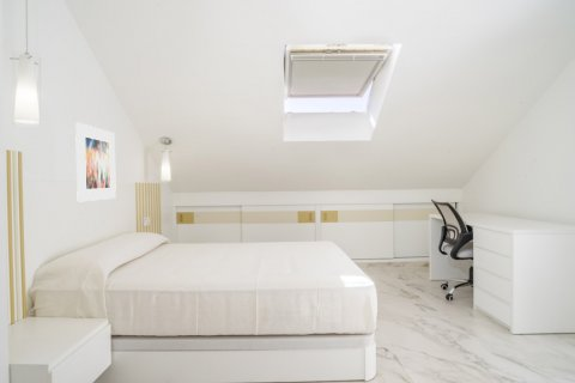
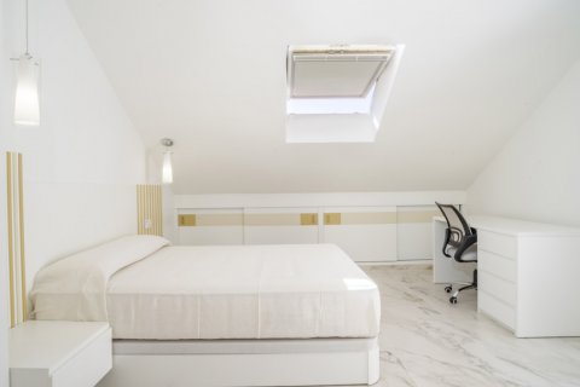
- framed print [74,122,117,202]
